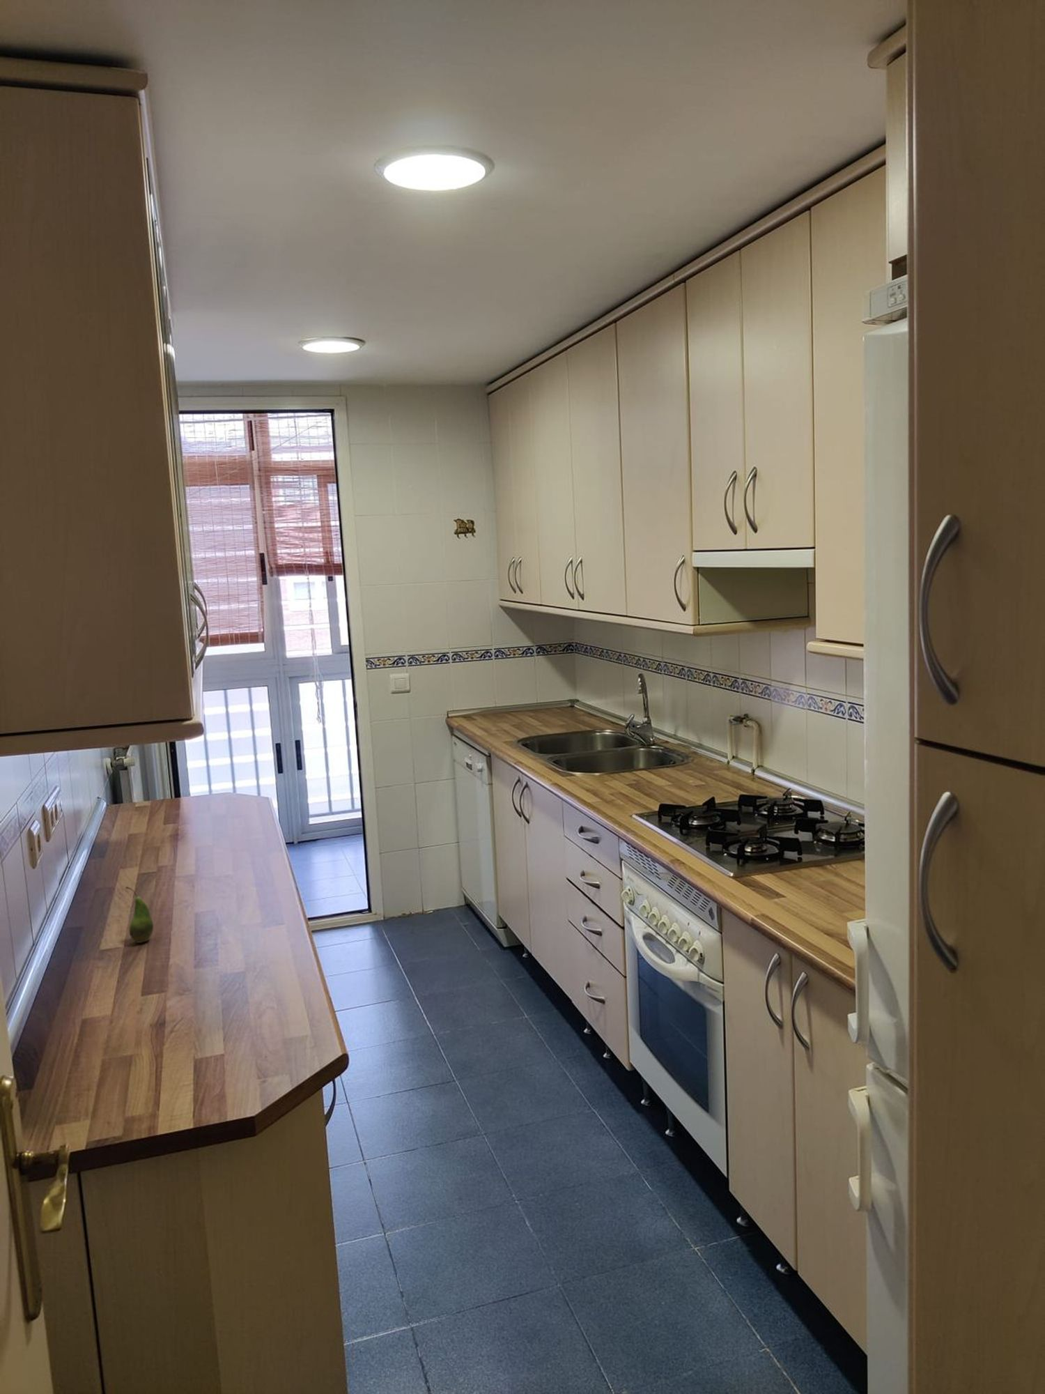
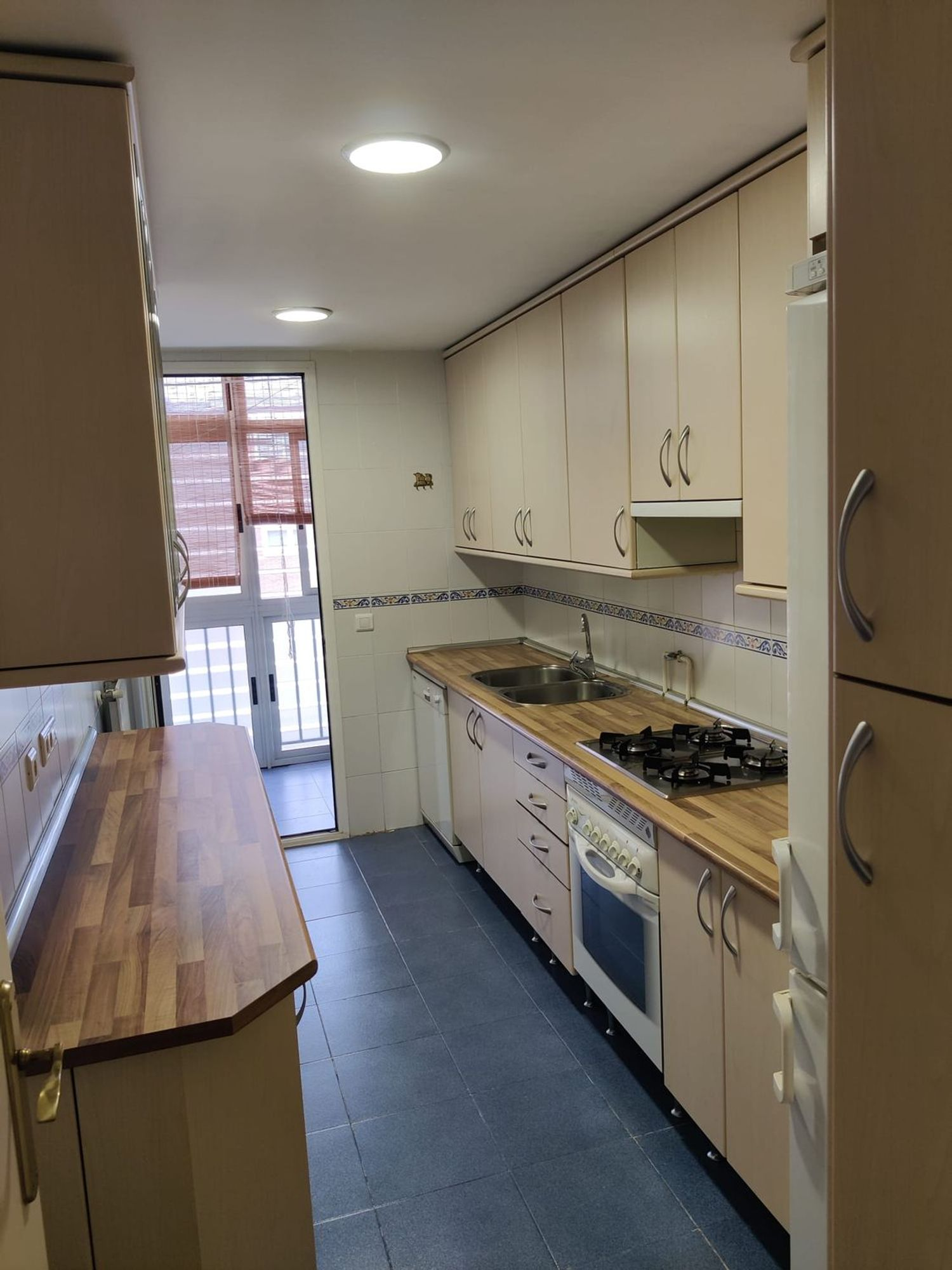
- fruit [125,886,154,944]
